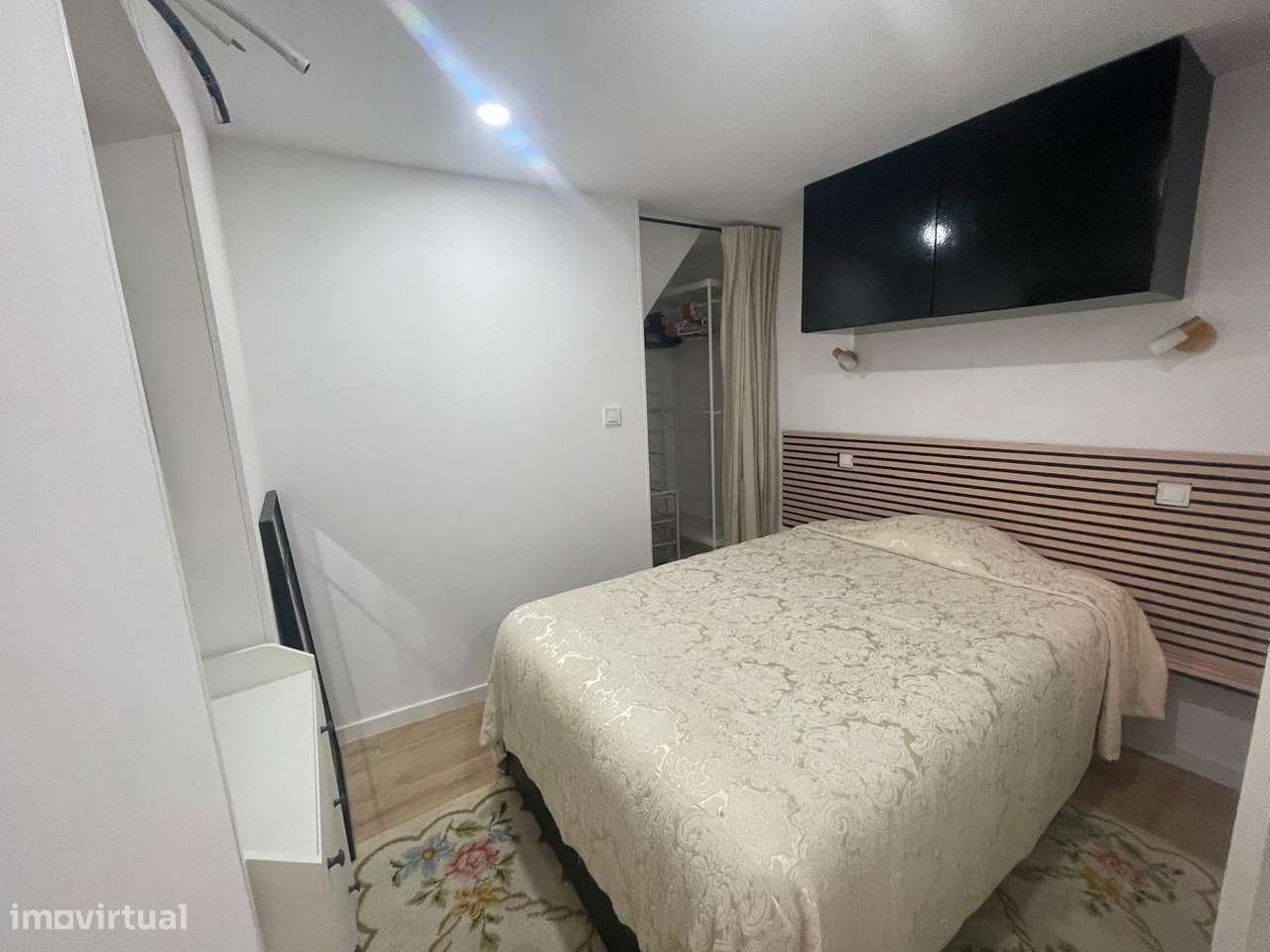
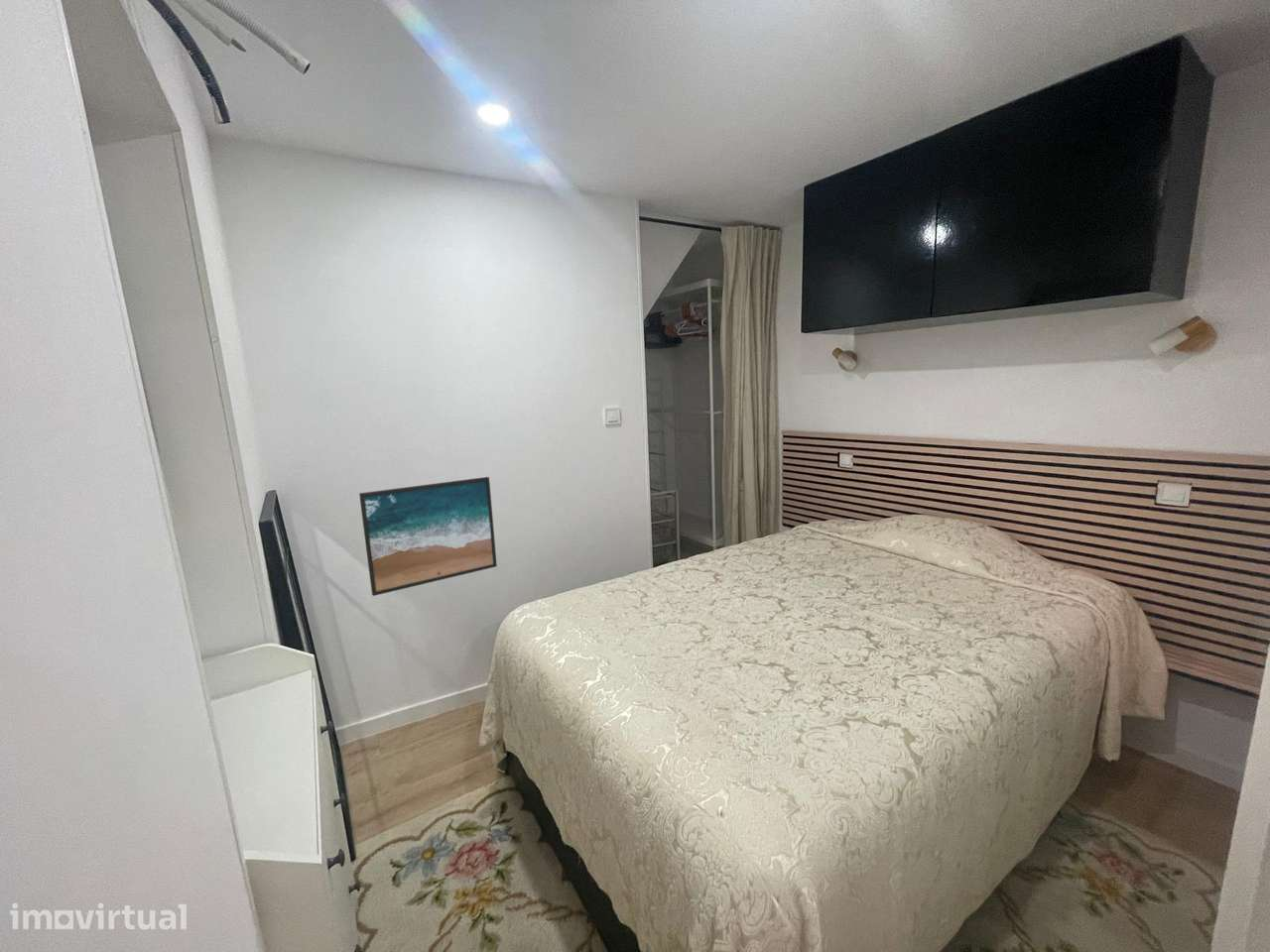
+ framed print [358,476,498,597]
